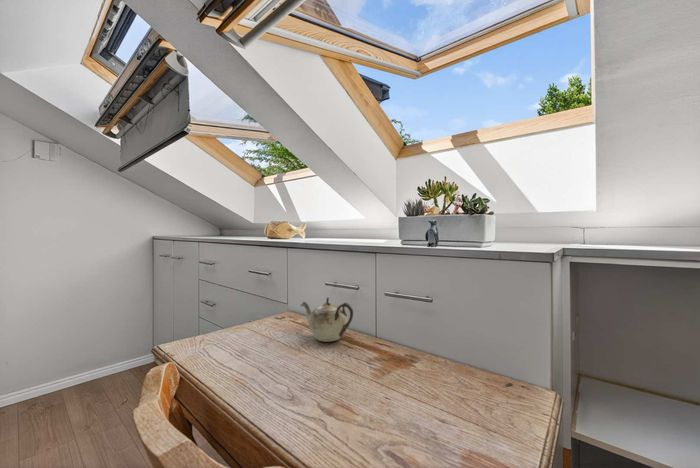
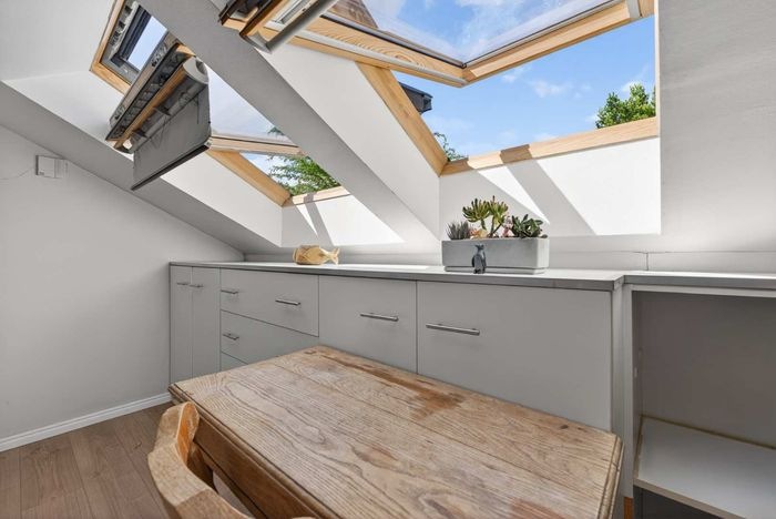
- teapot [299,296,354,343]
